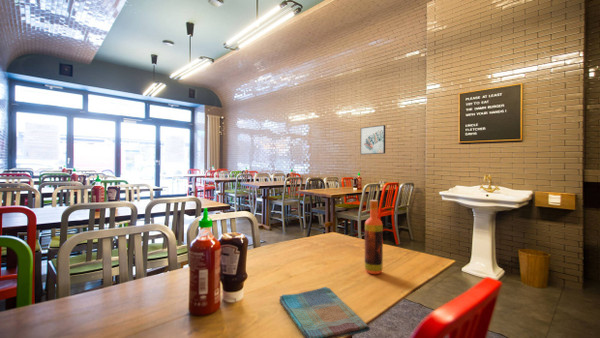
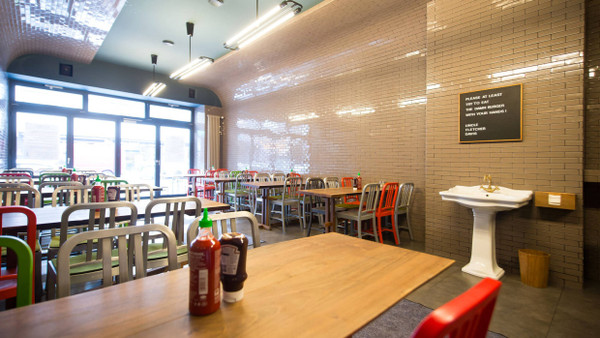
- wall art [360,124,386,155]
- dish towel [278,286,371,338]
- hot sauce [364,199,384,275]
